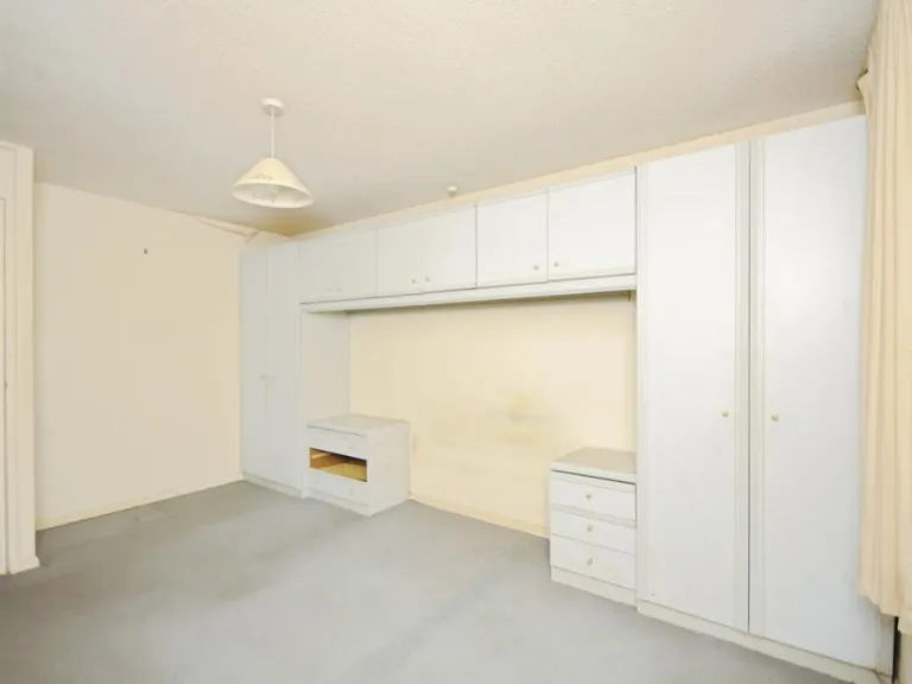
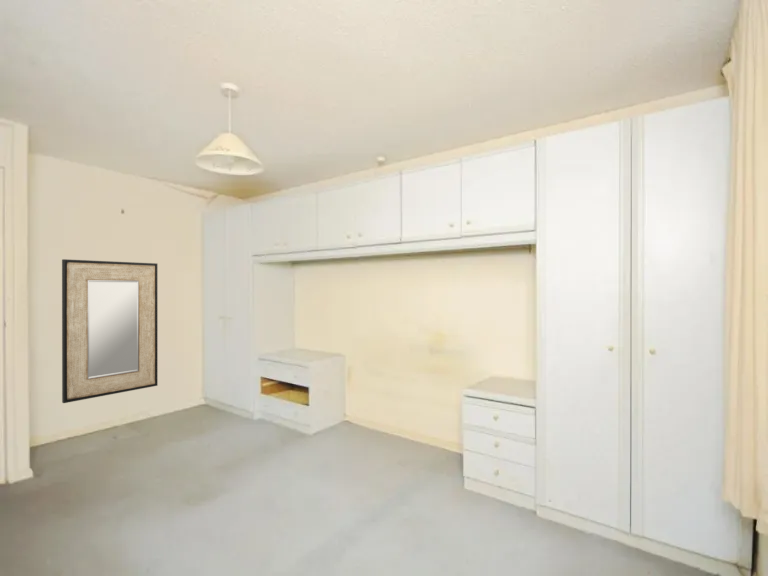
+ home mirror [61,258,159,404]
